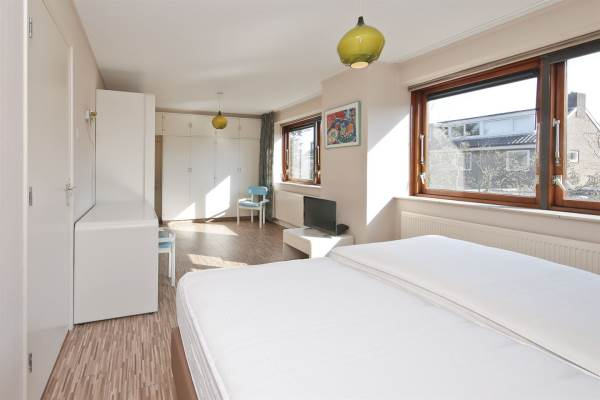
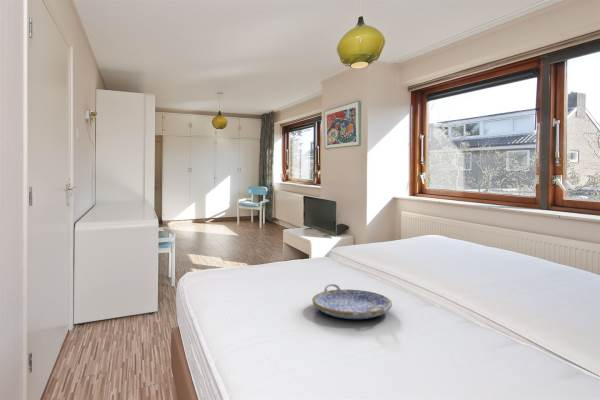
+ serving tray [311,283,393,320]
